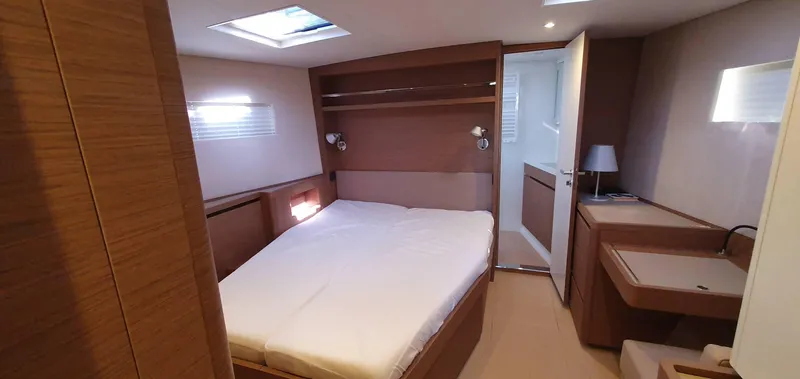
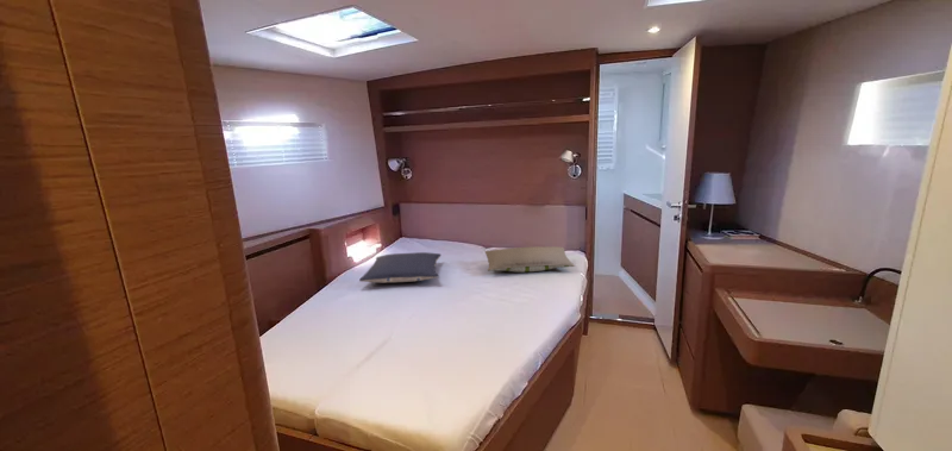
+ pillow [484,245,576,274]
+ pillow [358,251,443,283]
